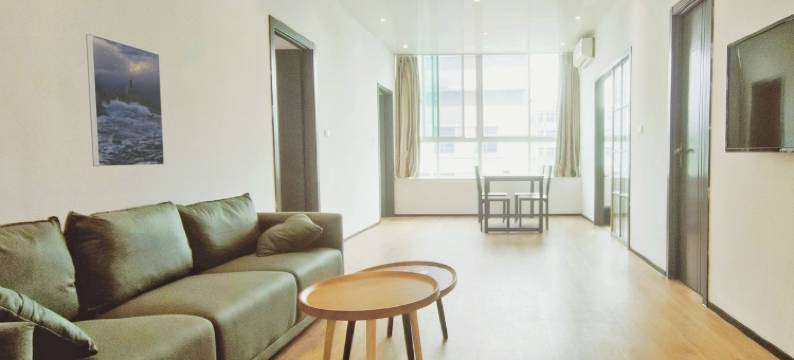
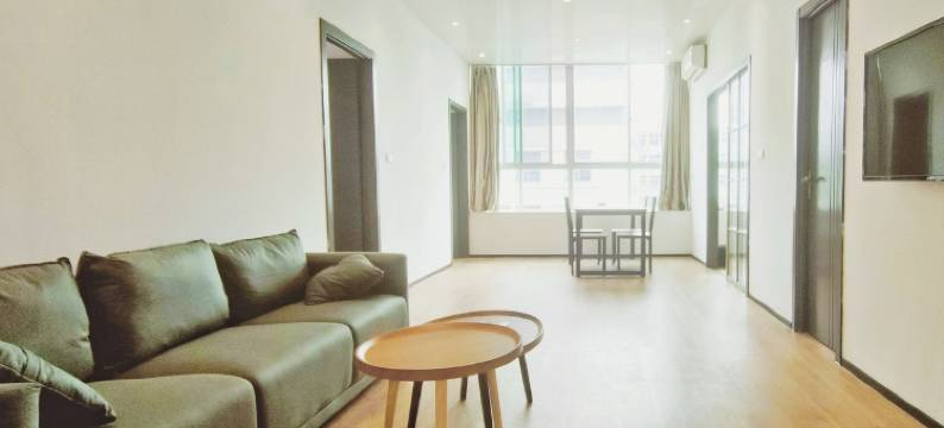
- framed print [85,33,165,168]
